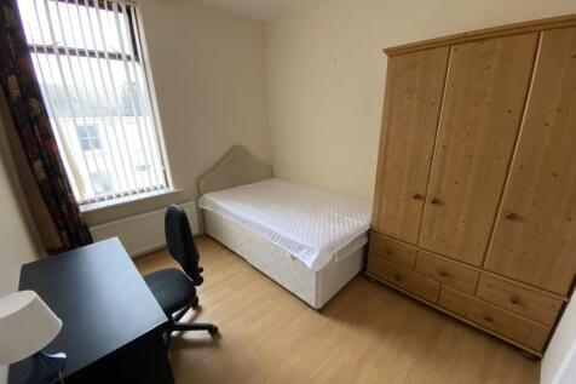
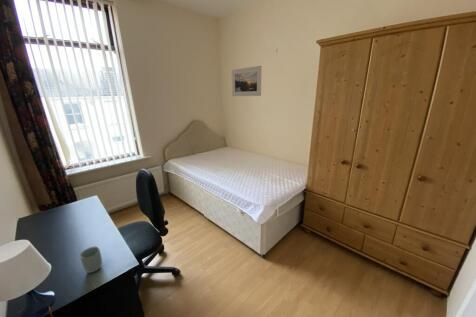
+ cup [79,246,103,274]
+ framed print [231,65,263,97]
